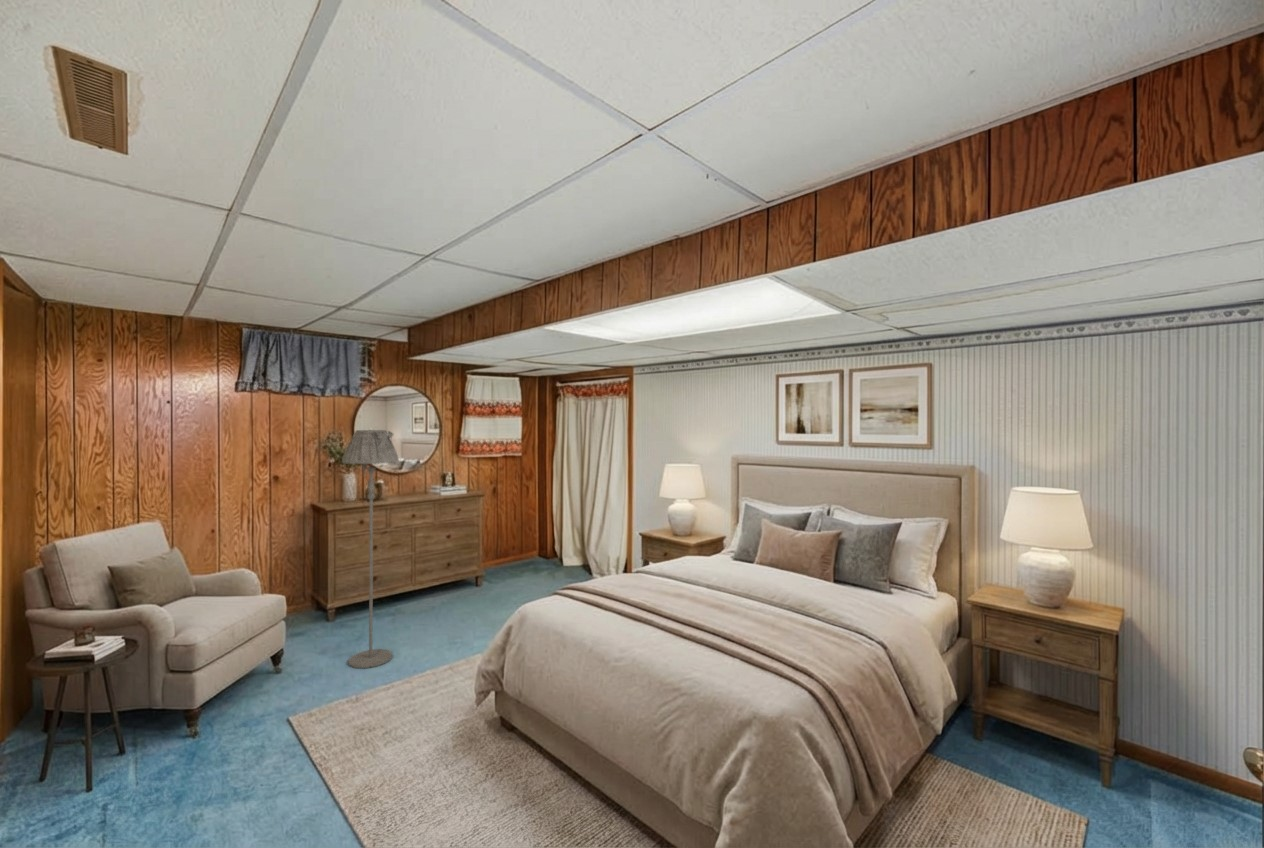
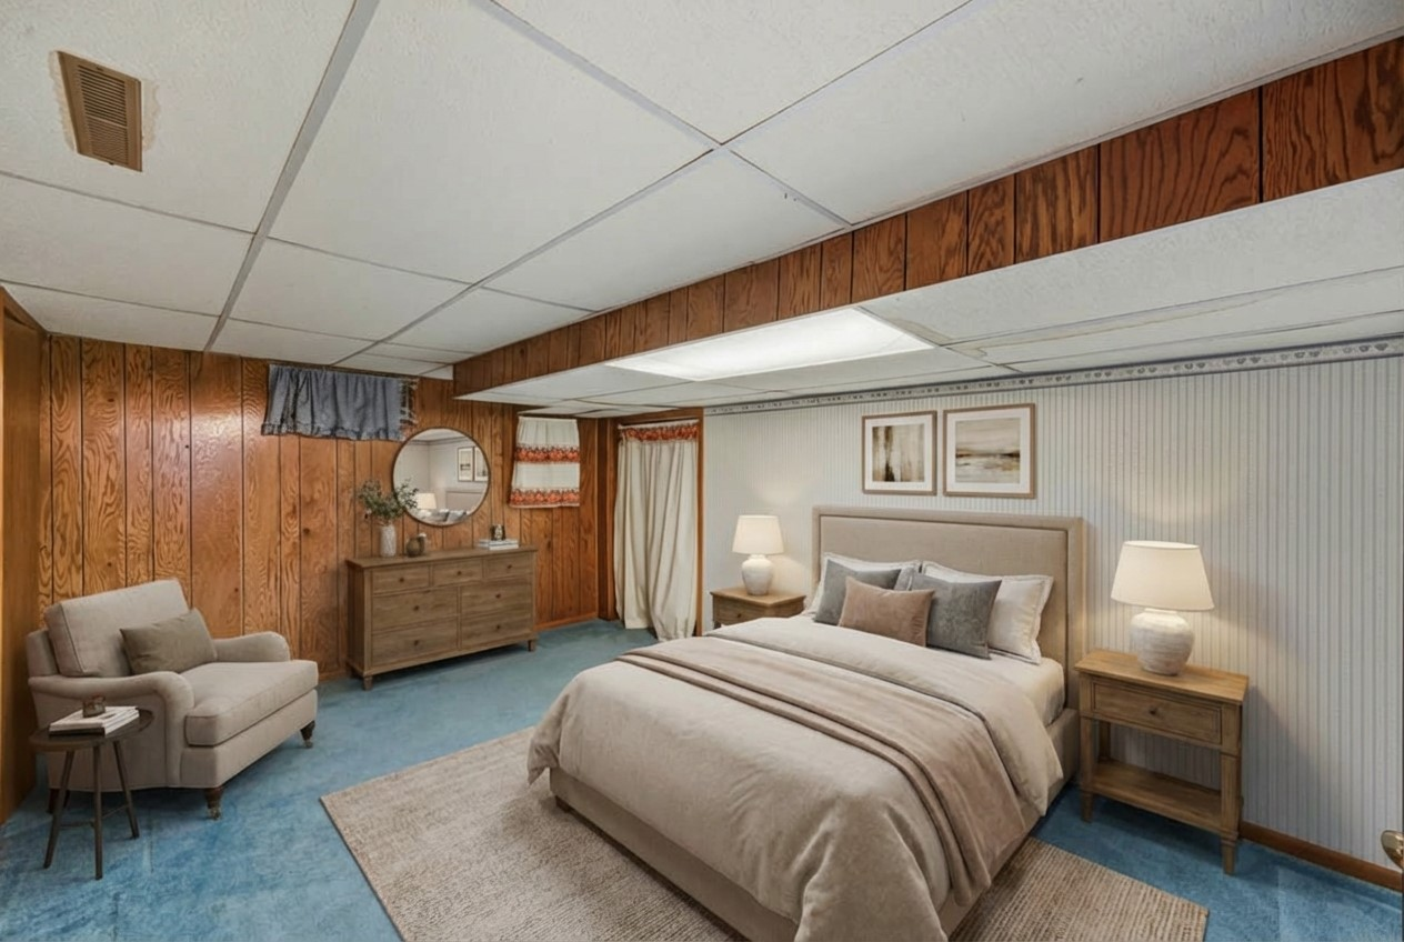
- floor lamp [341,429,400,669]
